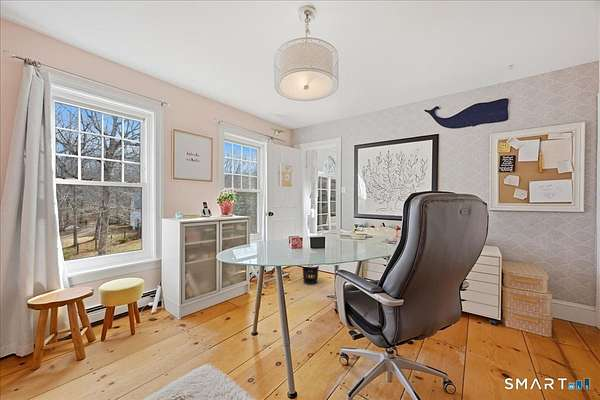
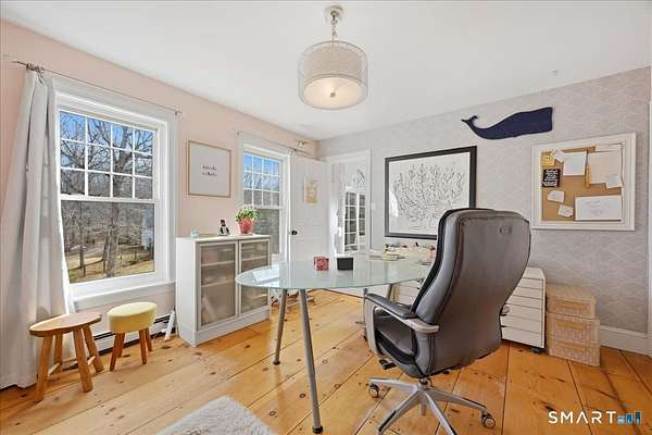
- wastebasket [301,265,320,286]
